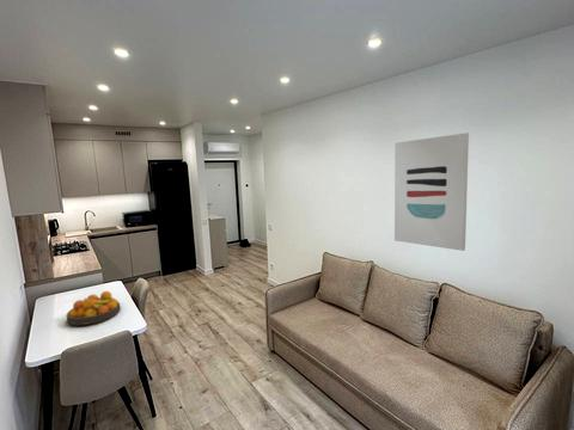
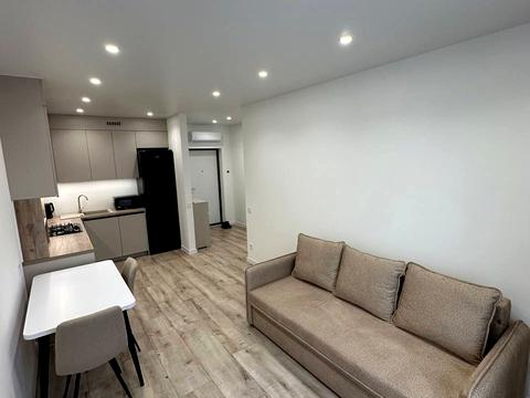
- wall art [393,131,470,252]
- fruit bowl [66,290,122,326]
